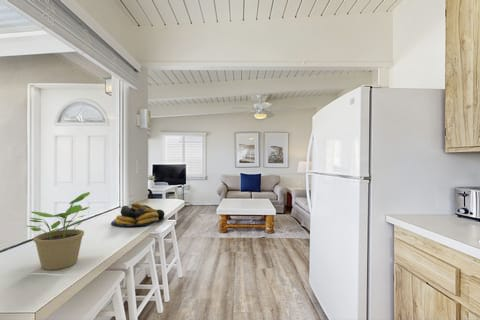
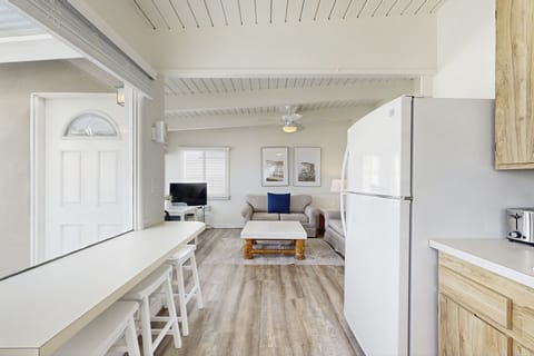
- potted plant [26,191,91,271]
- fruit bowl [110,202,166,228]
